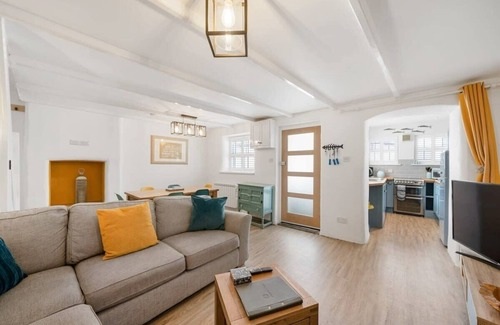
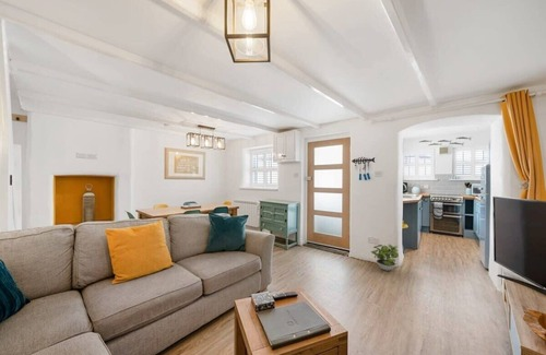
+ potted plant [370,244,400,272]
